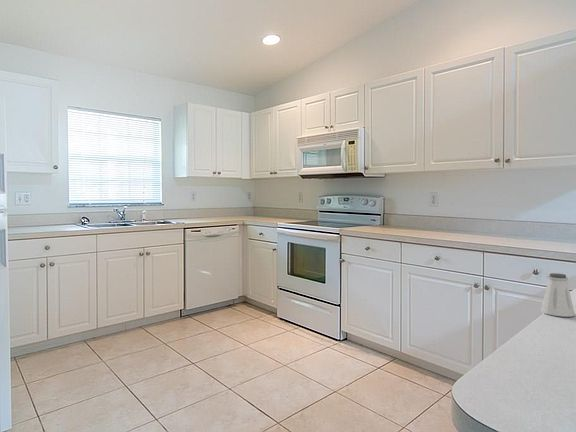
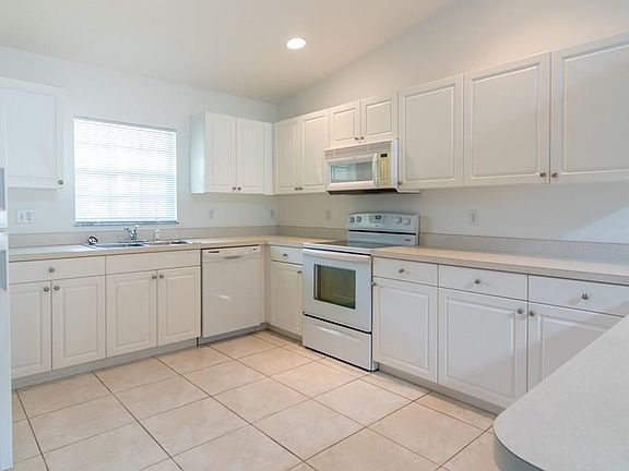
- saltshaker [540,272,576,318]
